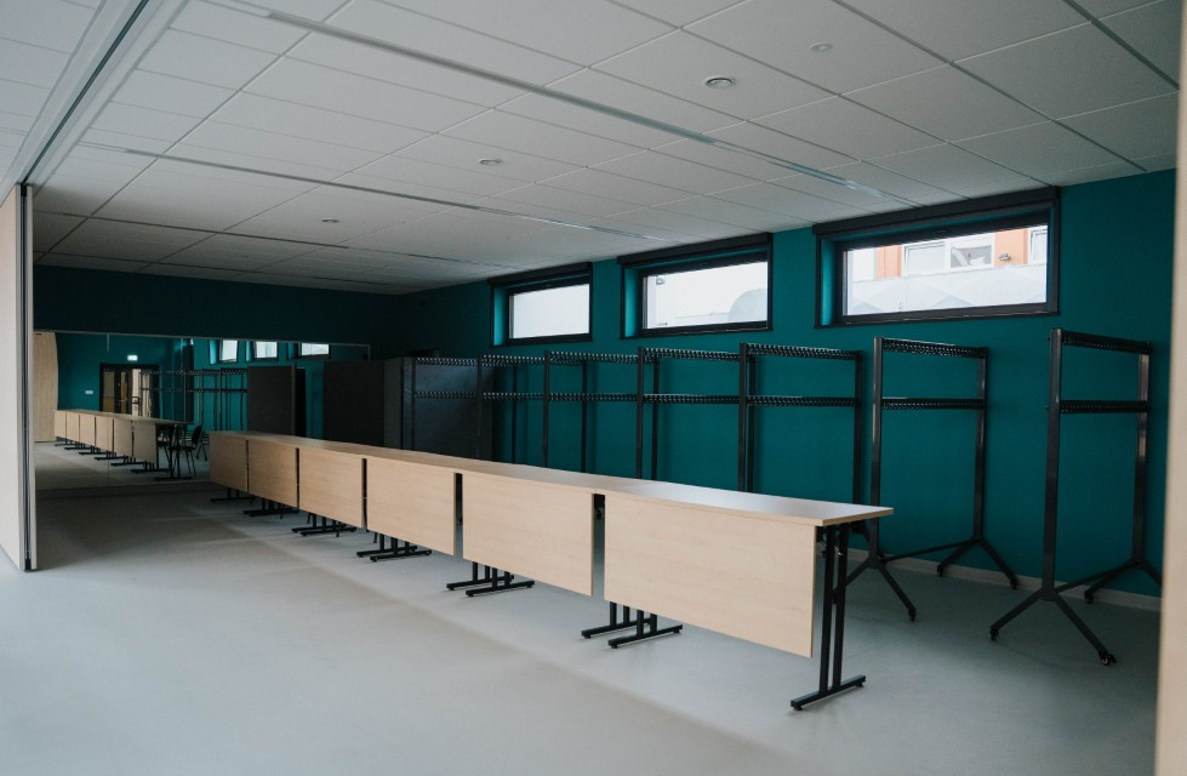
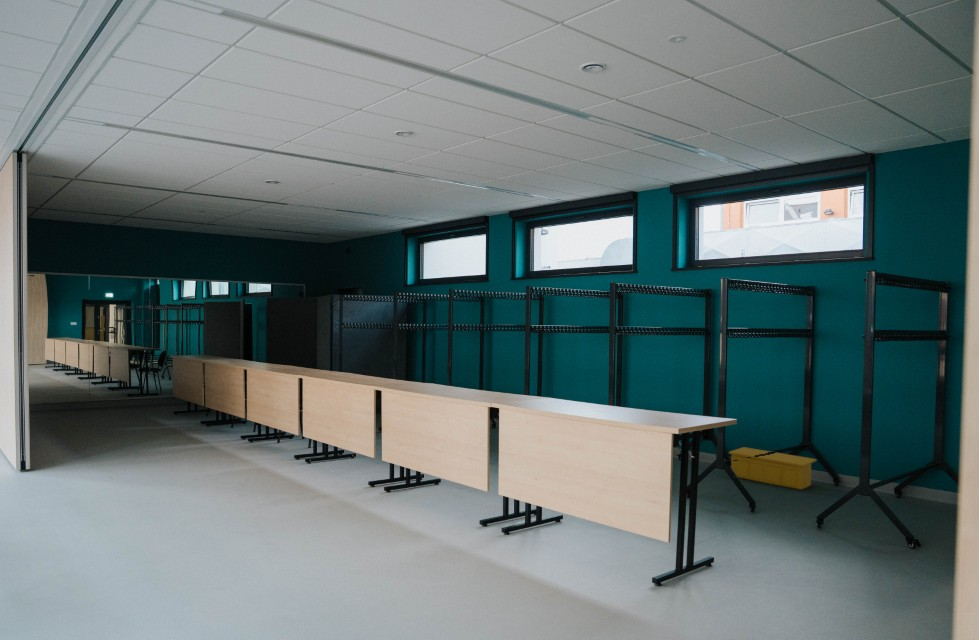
+ storage bin [728,446,818,490]
